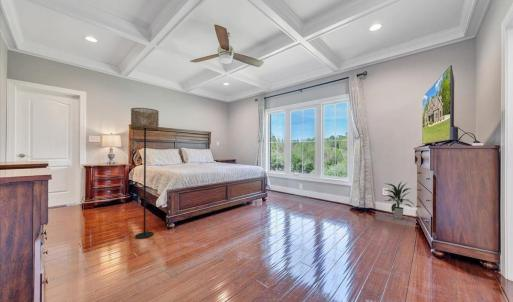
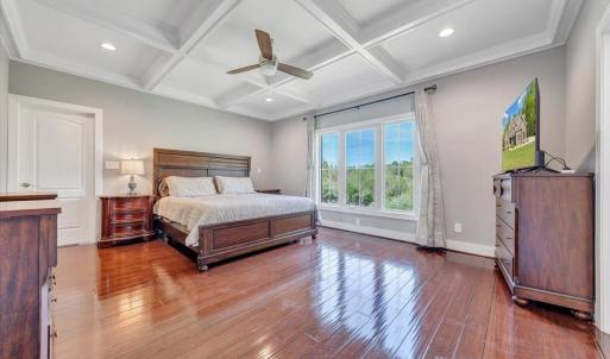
- floor lamp [130,107,160,240]
- indoor plant [382,180,415,220]
